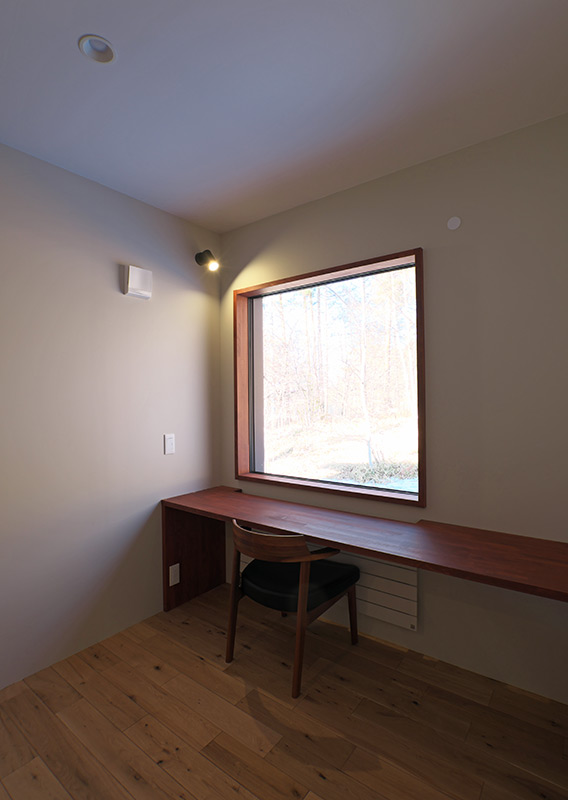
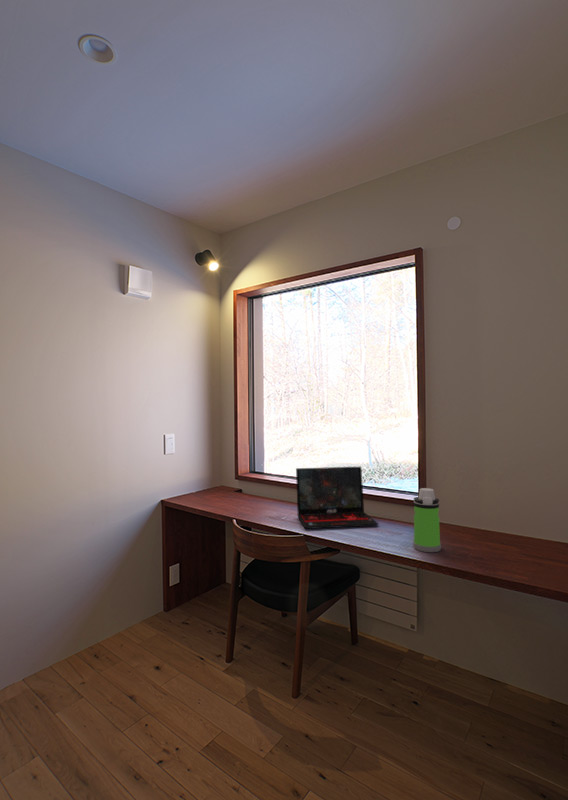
+ water bottle [412,487,442,553]
+ laptop [295,466,380,530]
